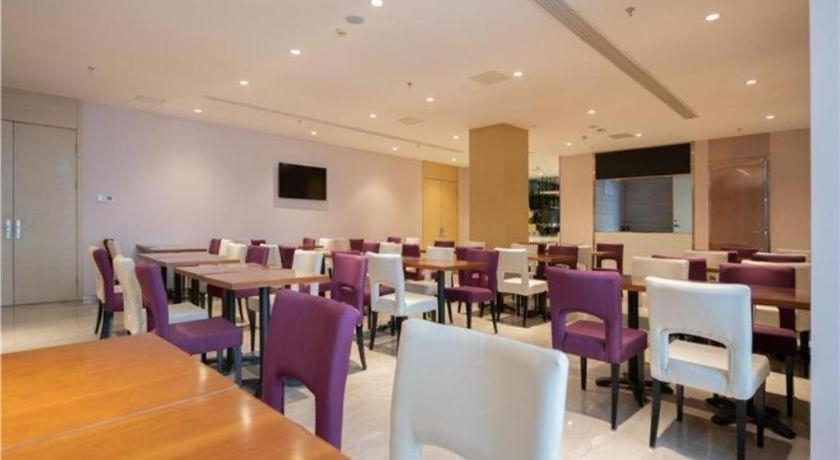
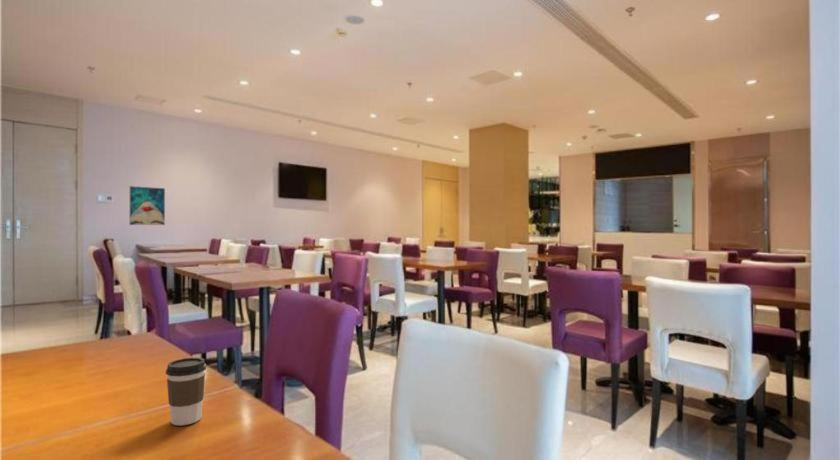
+ wall art [129,185,166,226]
+ coffee cup [165,357,207,426]
